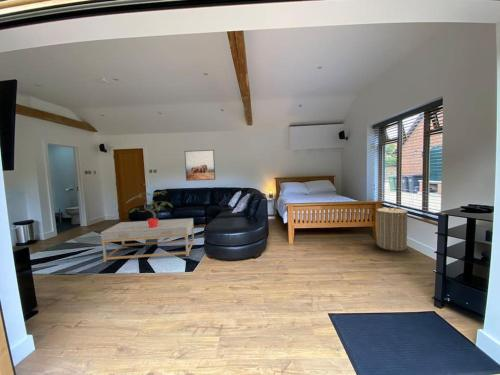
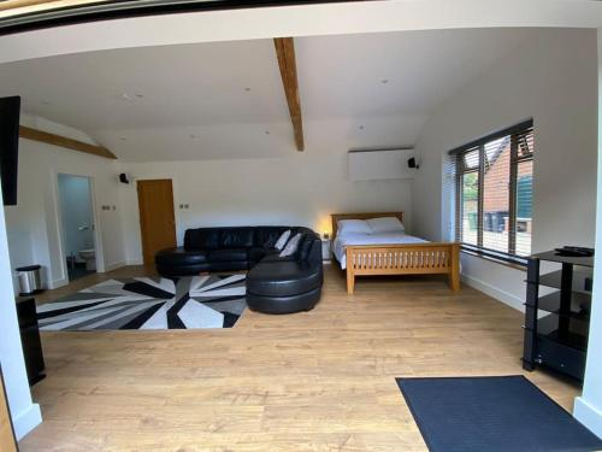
- laundry hamper [376,203,409,252]
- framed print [184,149,216,182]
- coffee table [100,217,195,263]
- potted plant [127,190,174,228]
